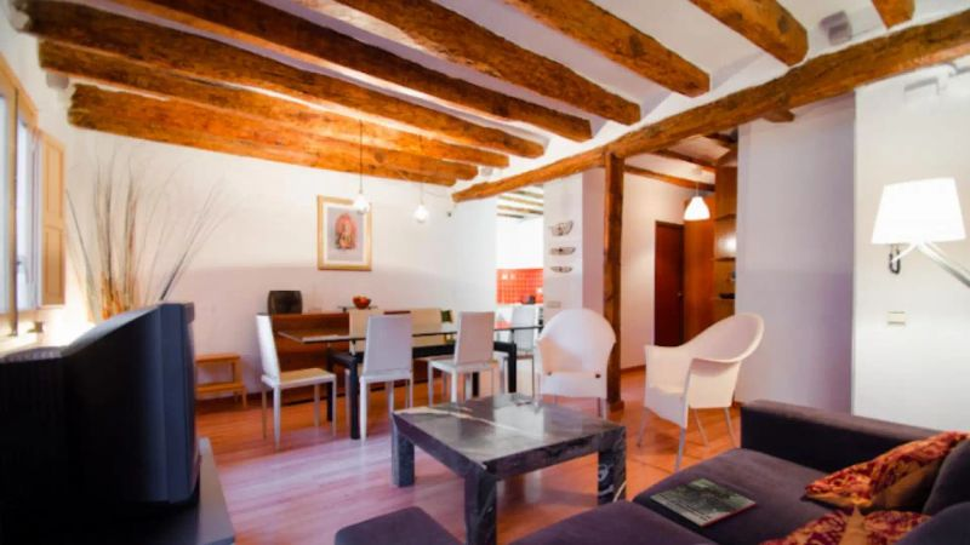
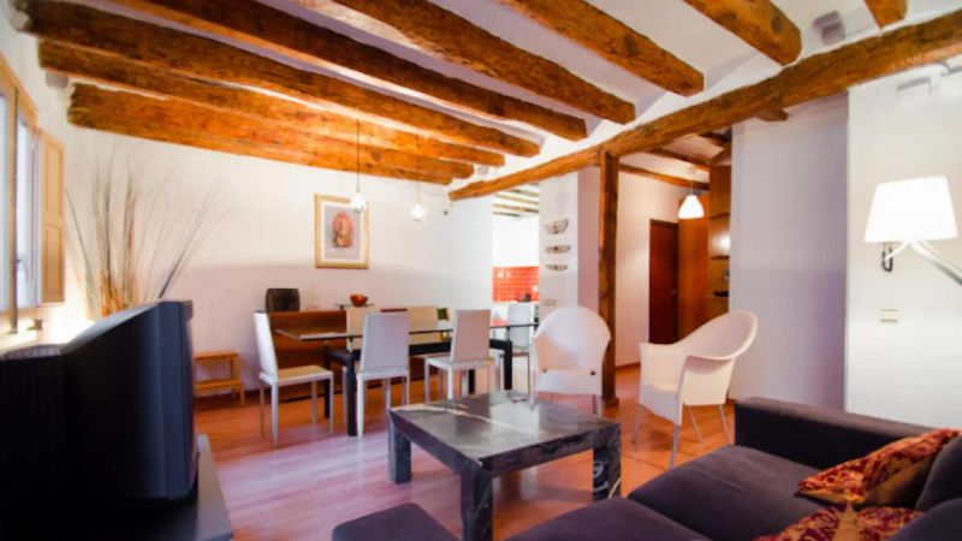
- magazine [650,477,758,528]
